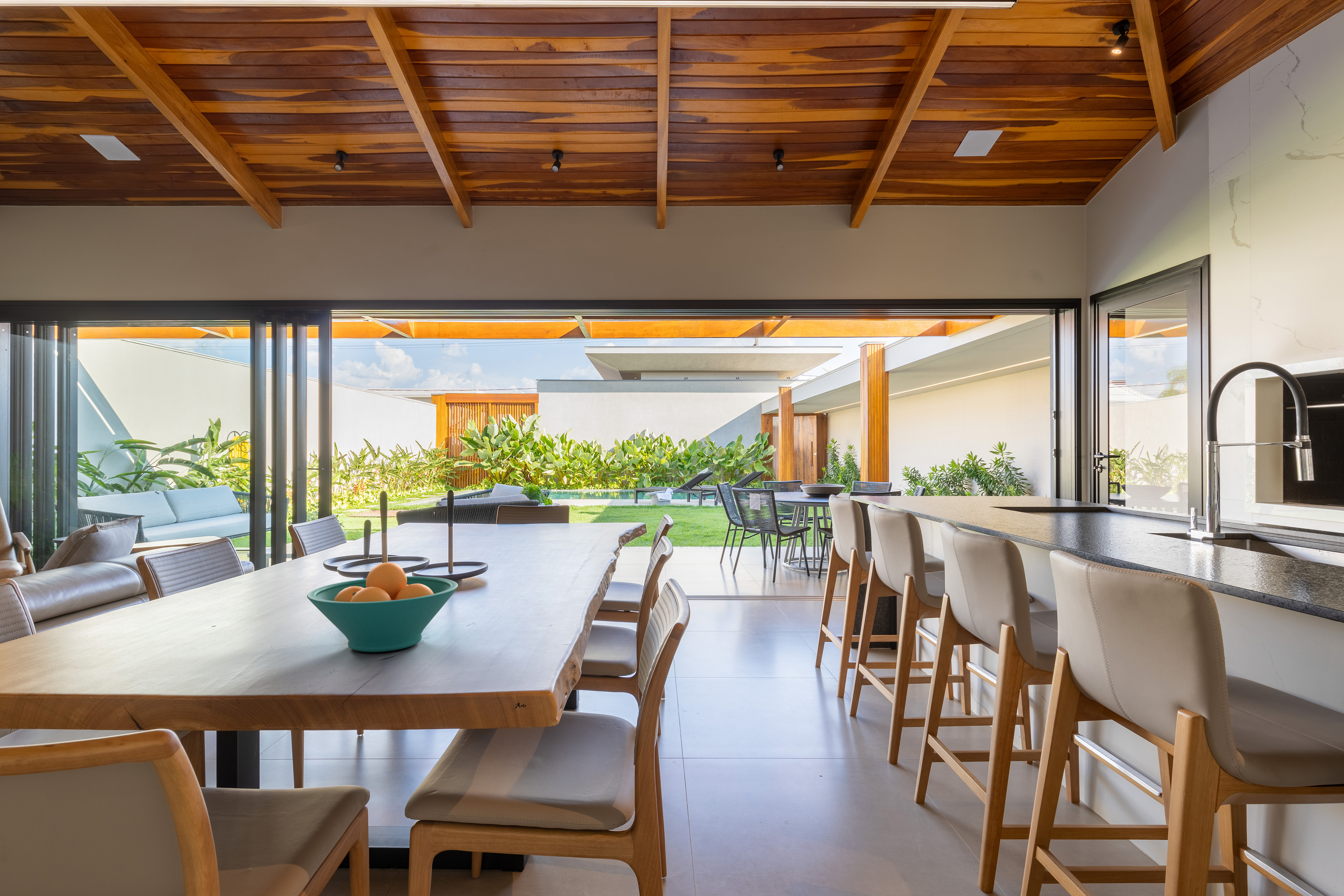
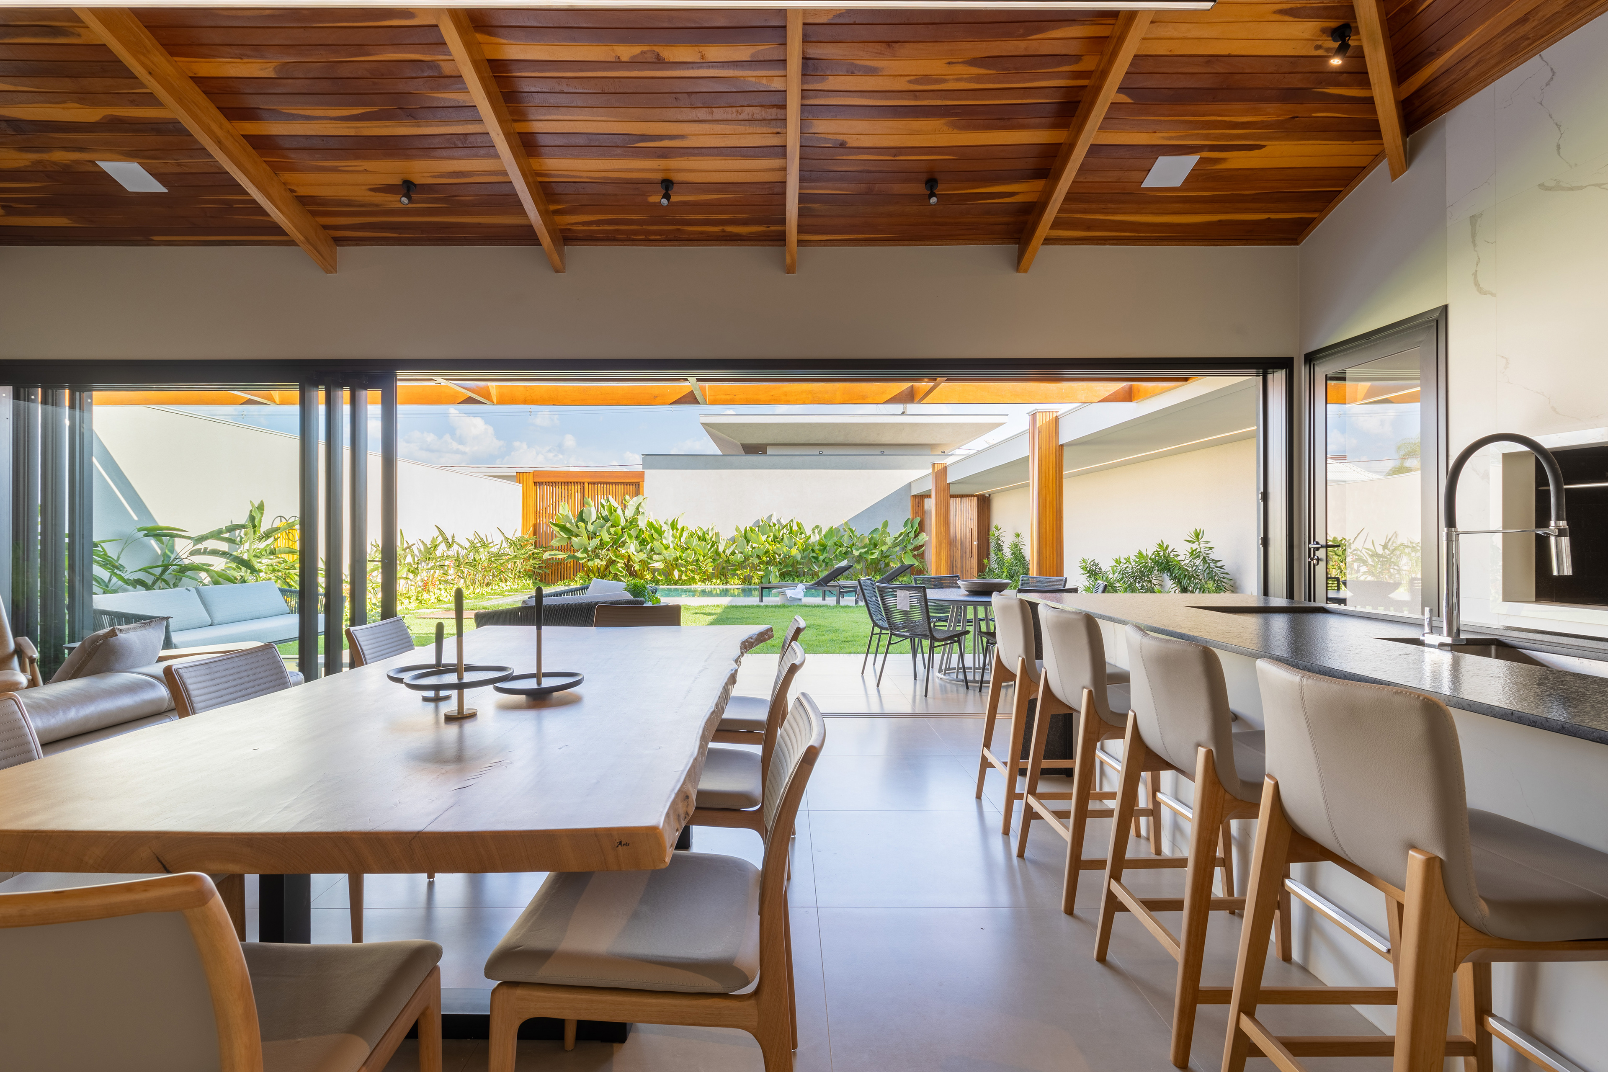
- fruit bowl [307,562,458,652]
